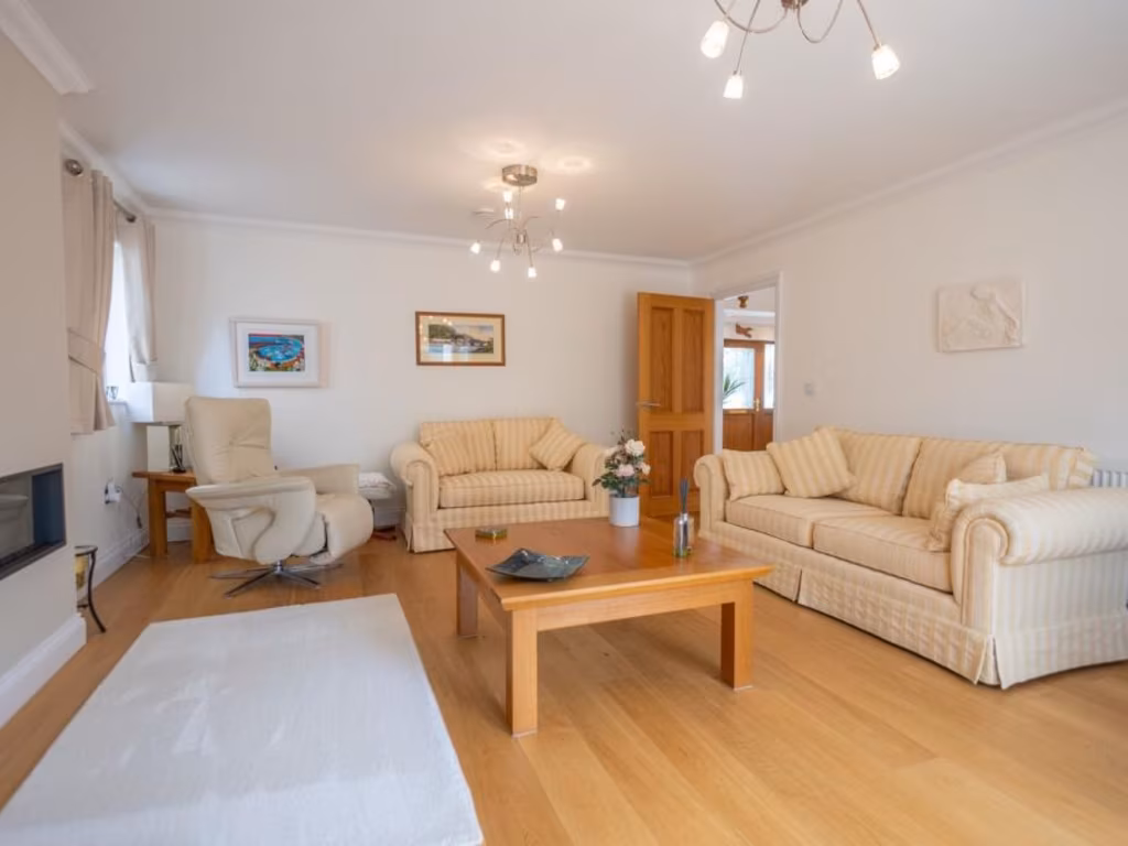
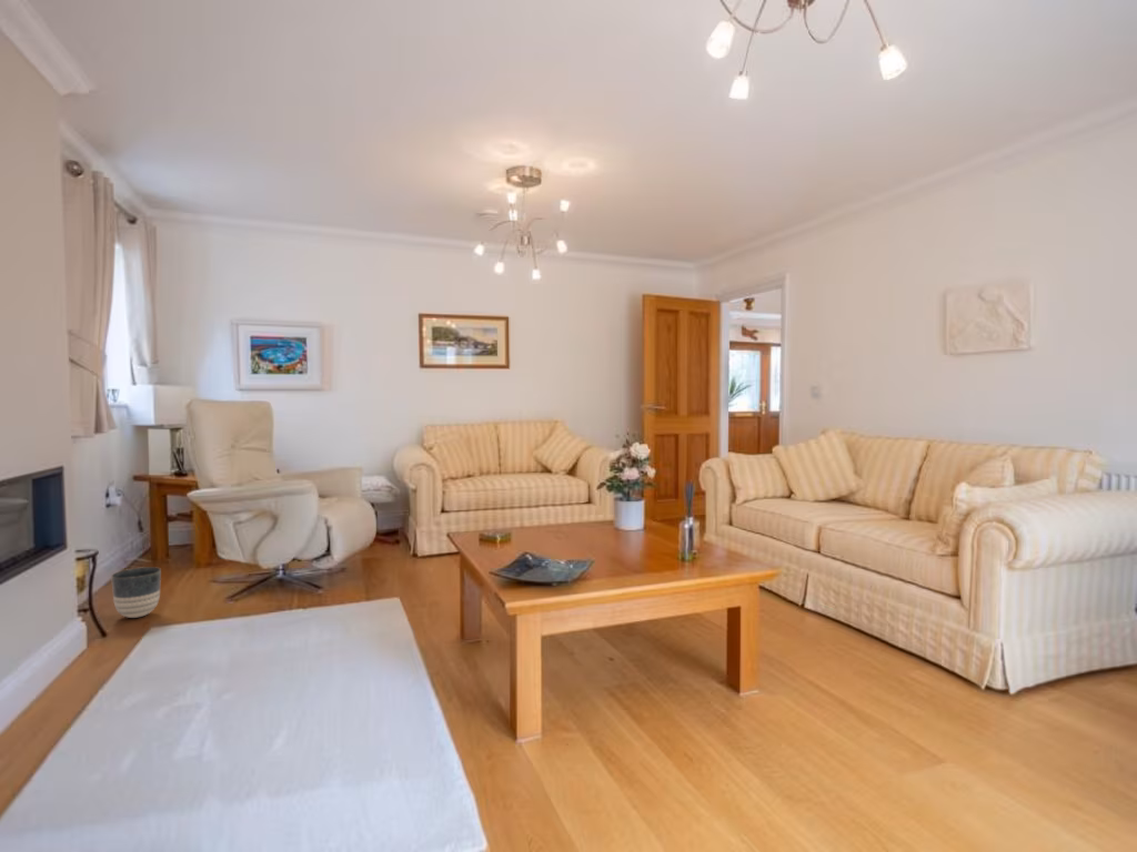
+ planter [110,566,162,619]
